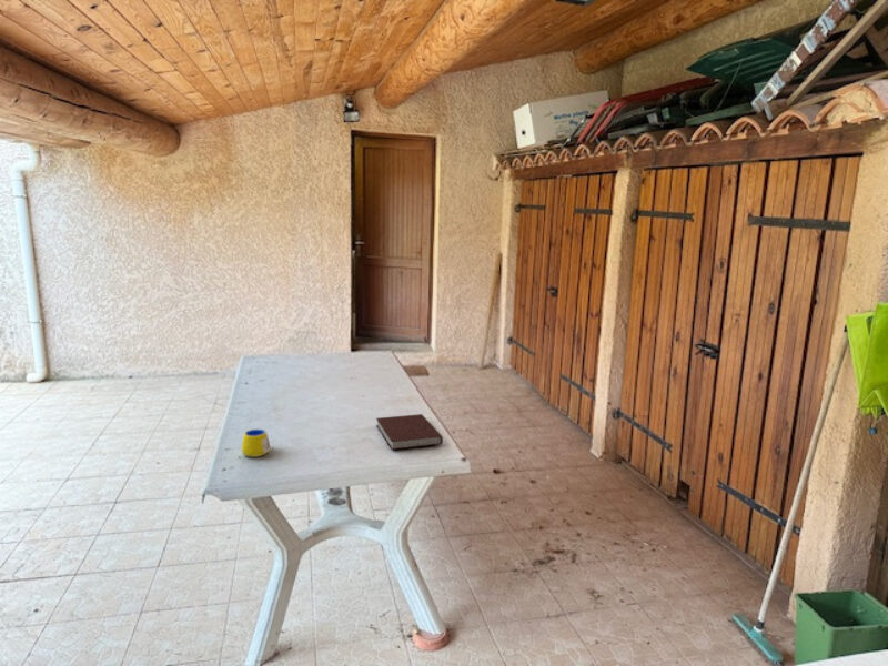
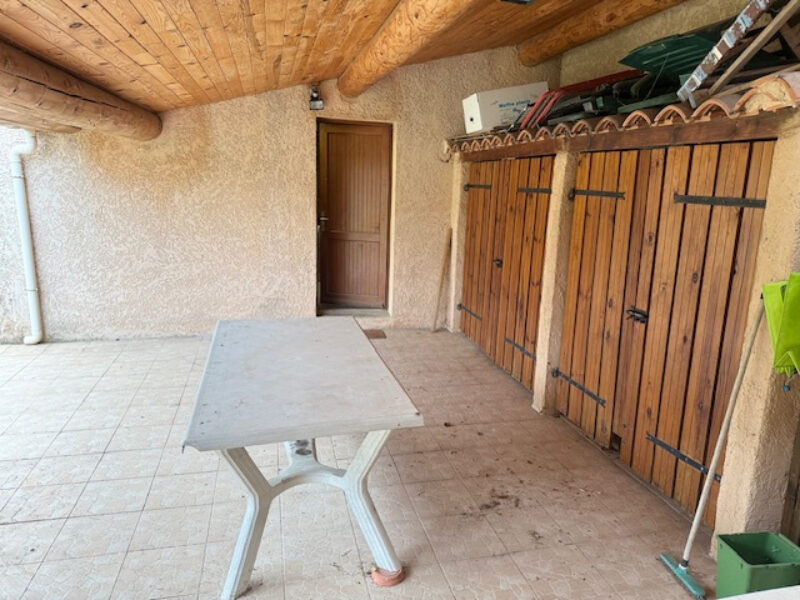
- notebook [375,413,444,451]
- mug [241,428,273,458]
